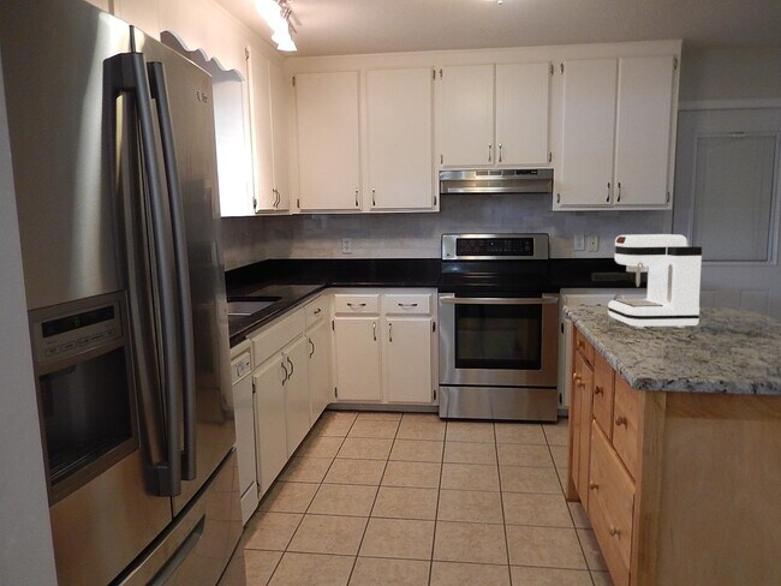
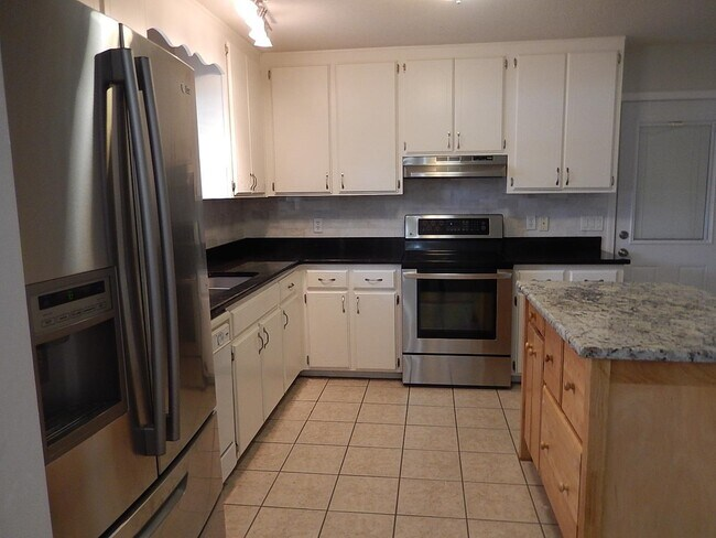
- coffee maker [590,233,703,329]
